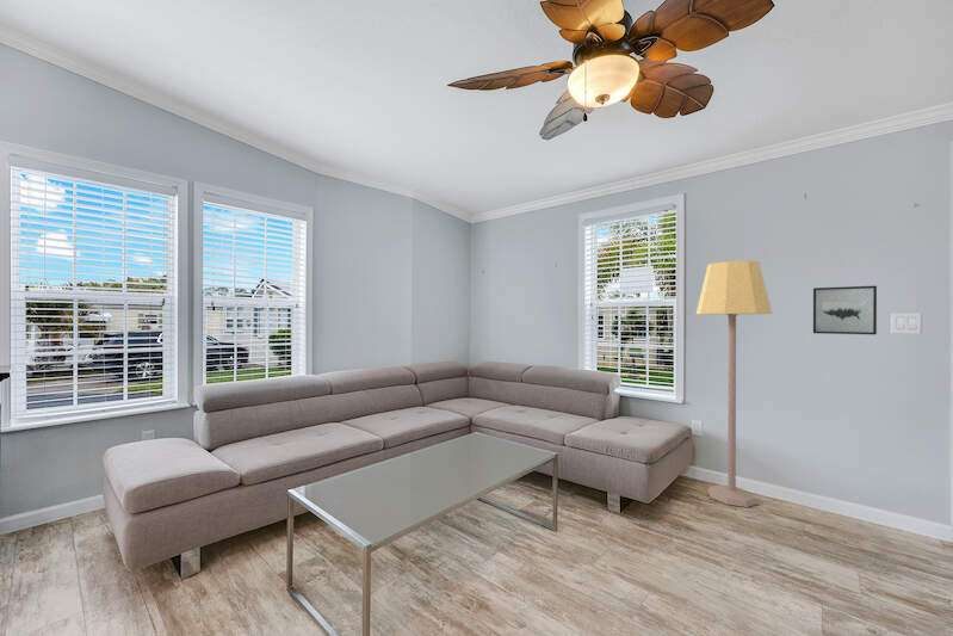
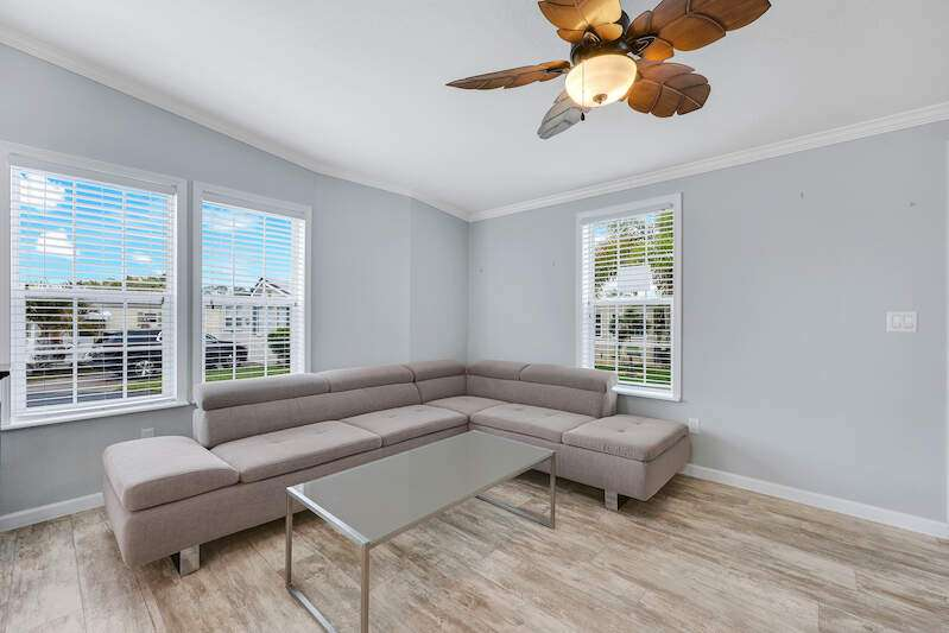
- lamp [695,260,773,508]
- wall art [812,285,878,335]
